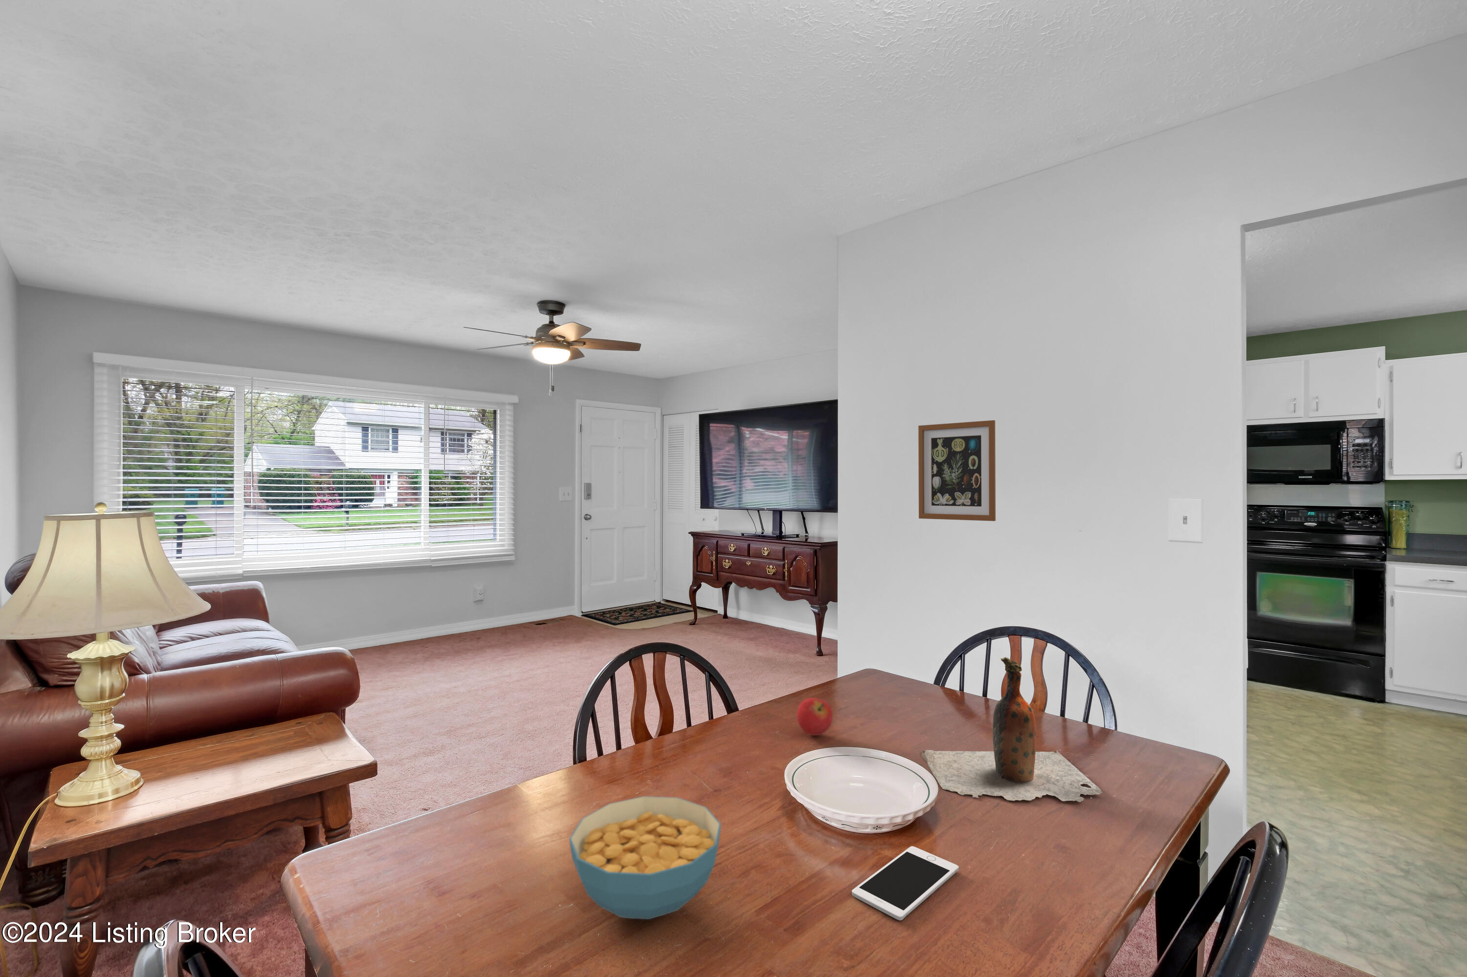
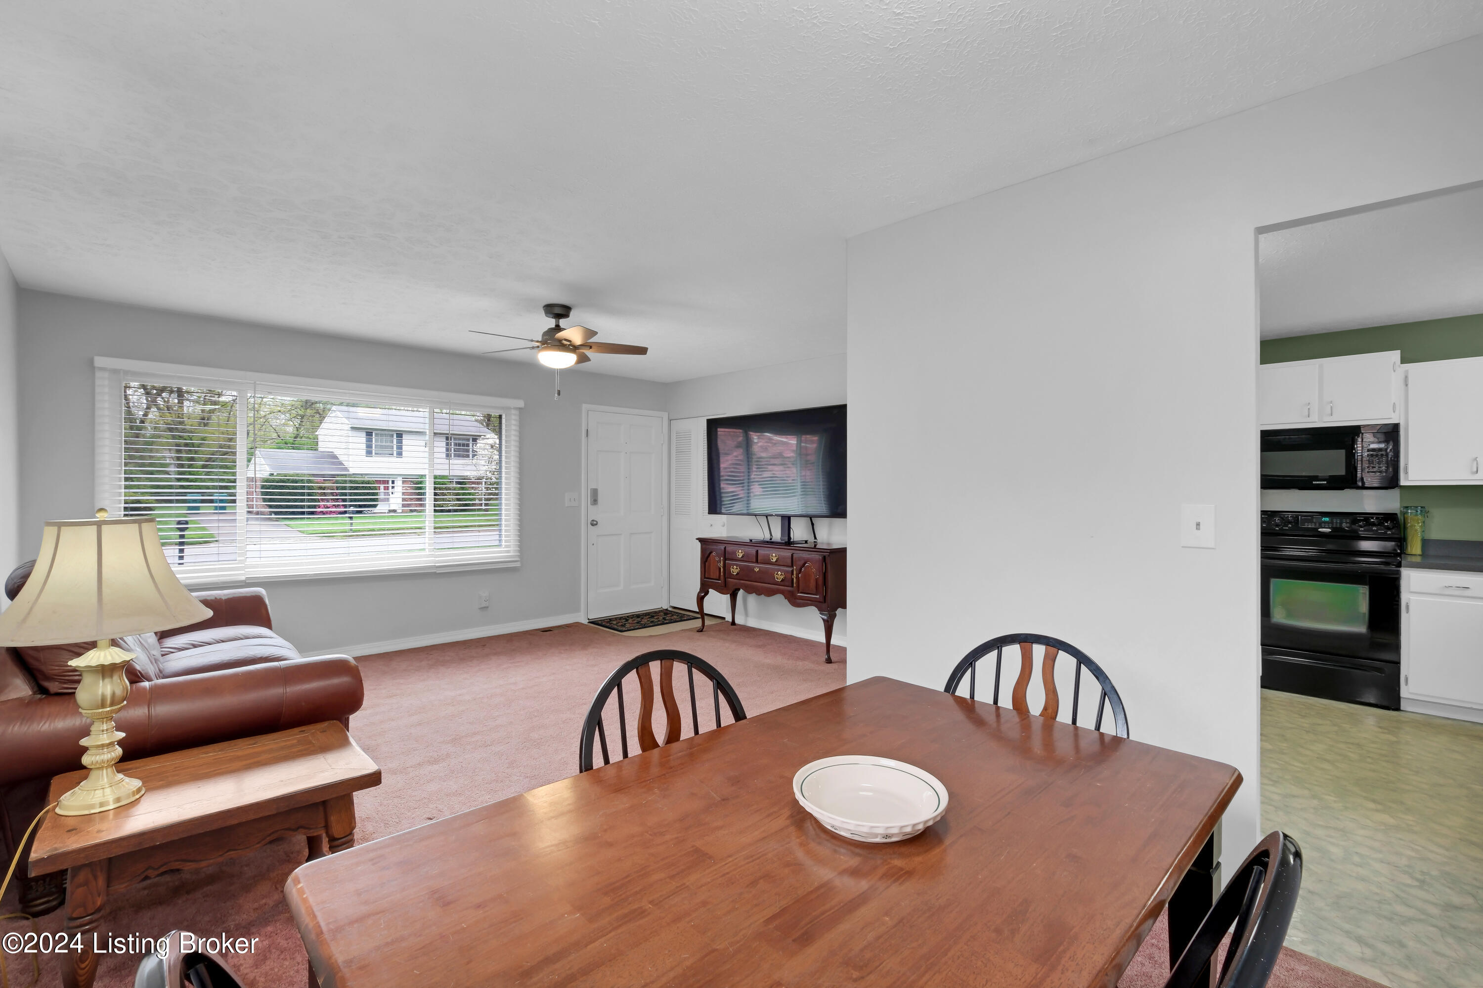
- cereal bowl [568,796,722,920]
- cell phone [852,846,960,920]
- wine bottle [921,656,1103,805]
- wall art [918,420,996,521]
- fruit [796,698,833,736]
